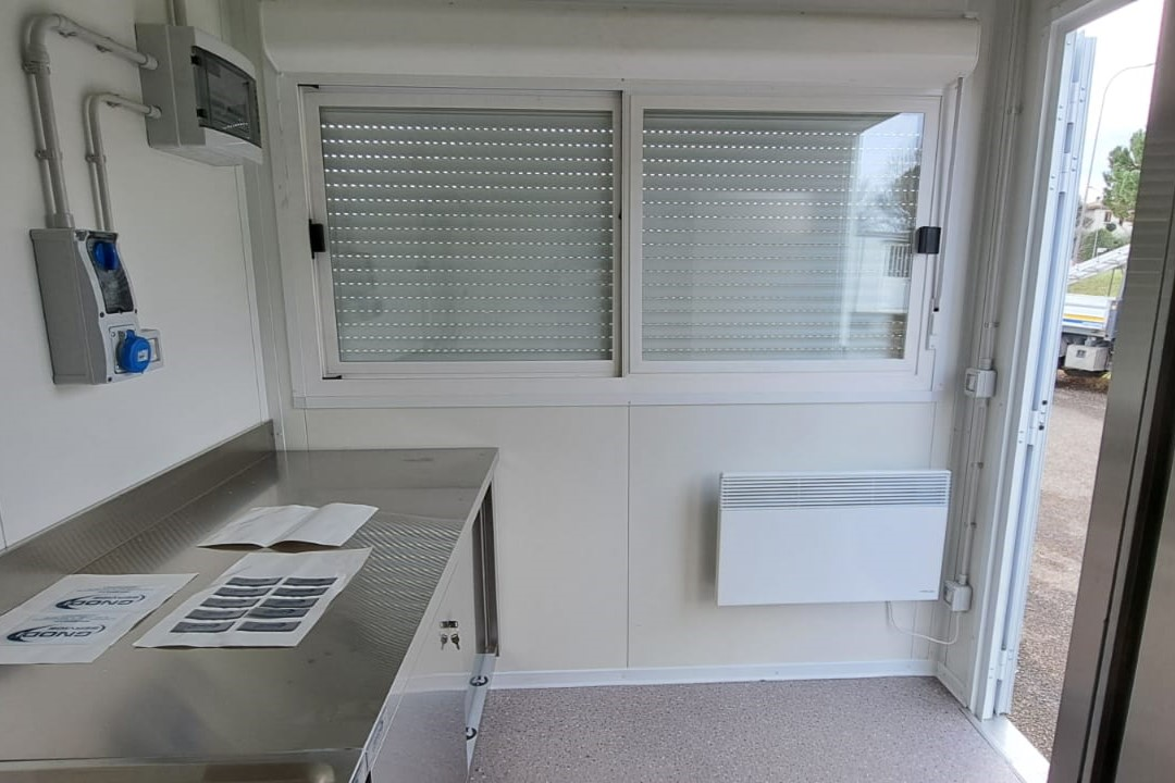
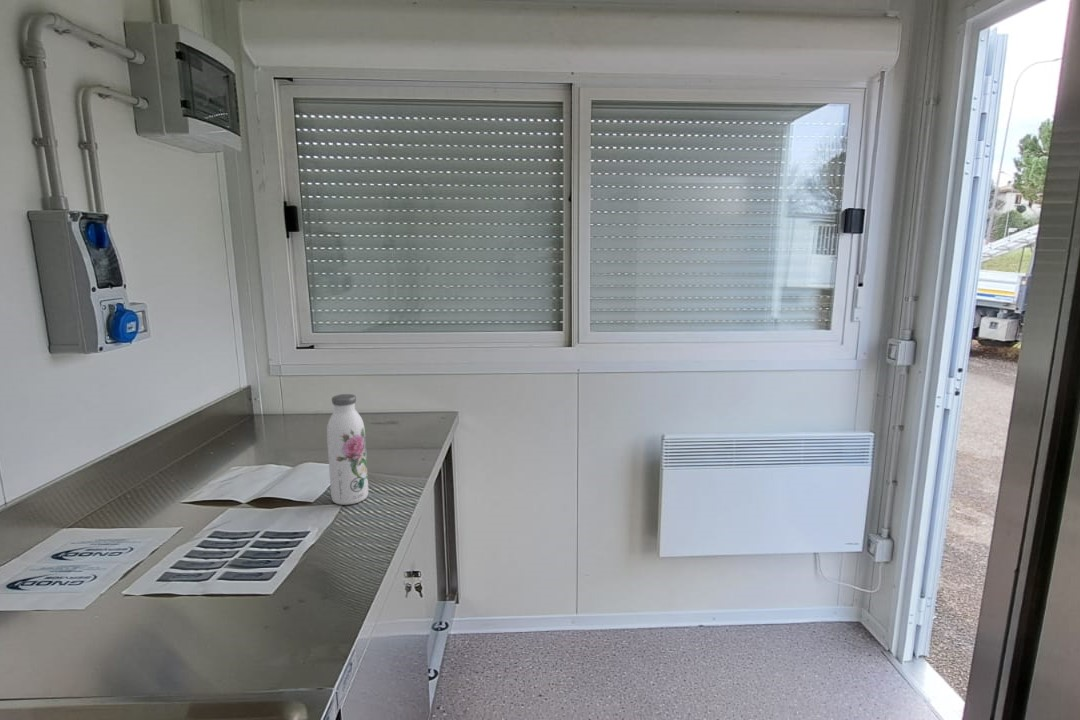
+ water bottle [326,393,369,506]
